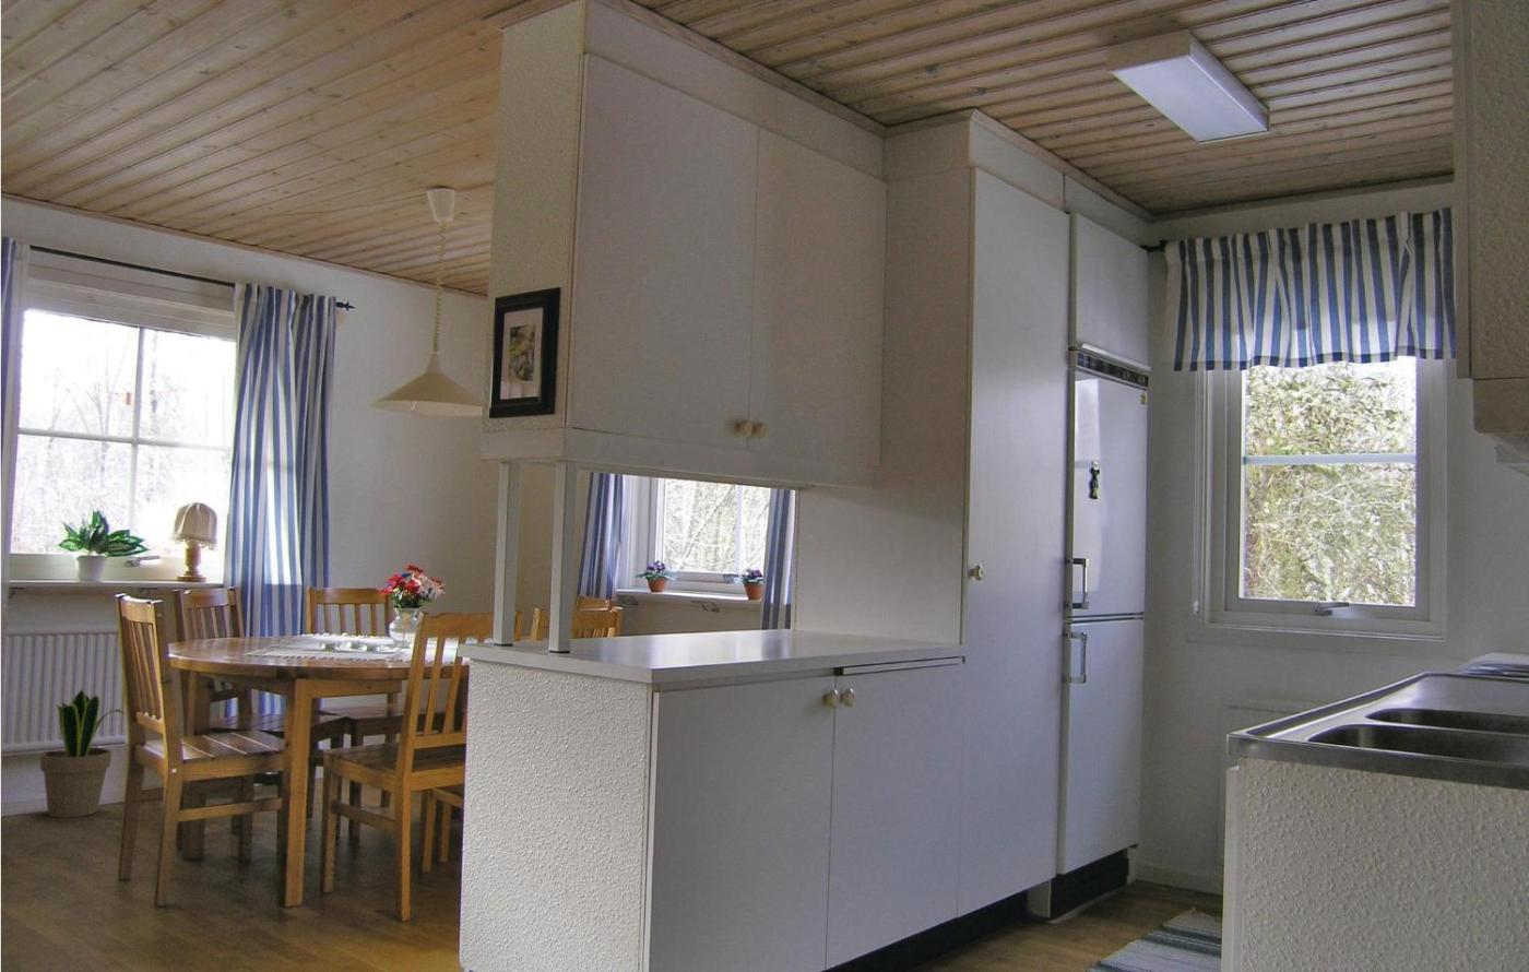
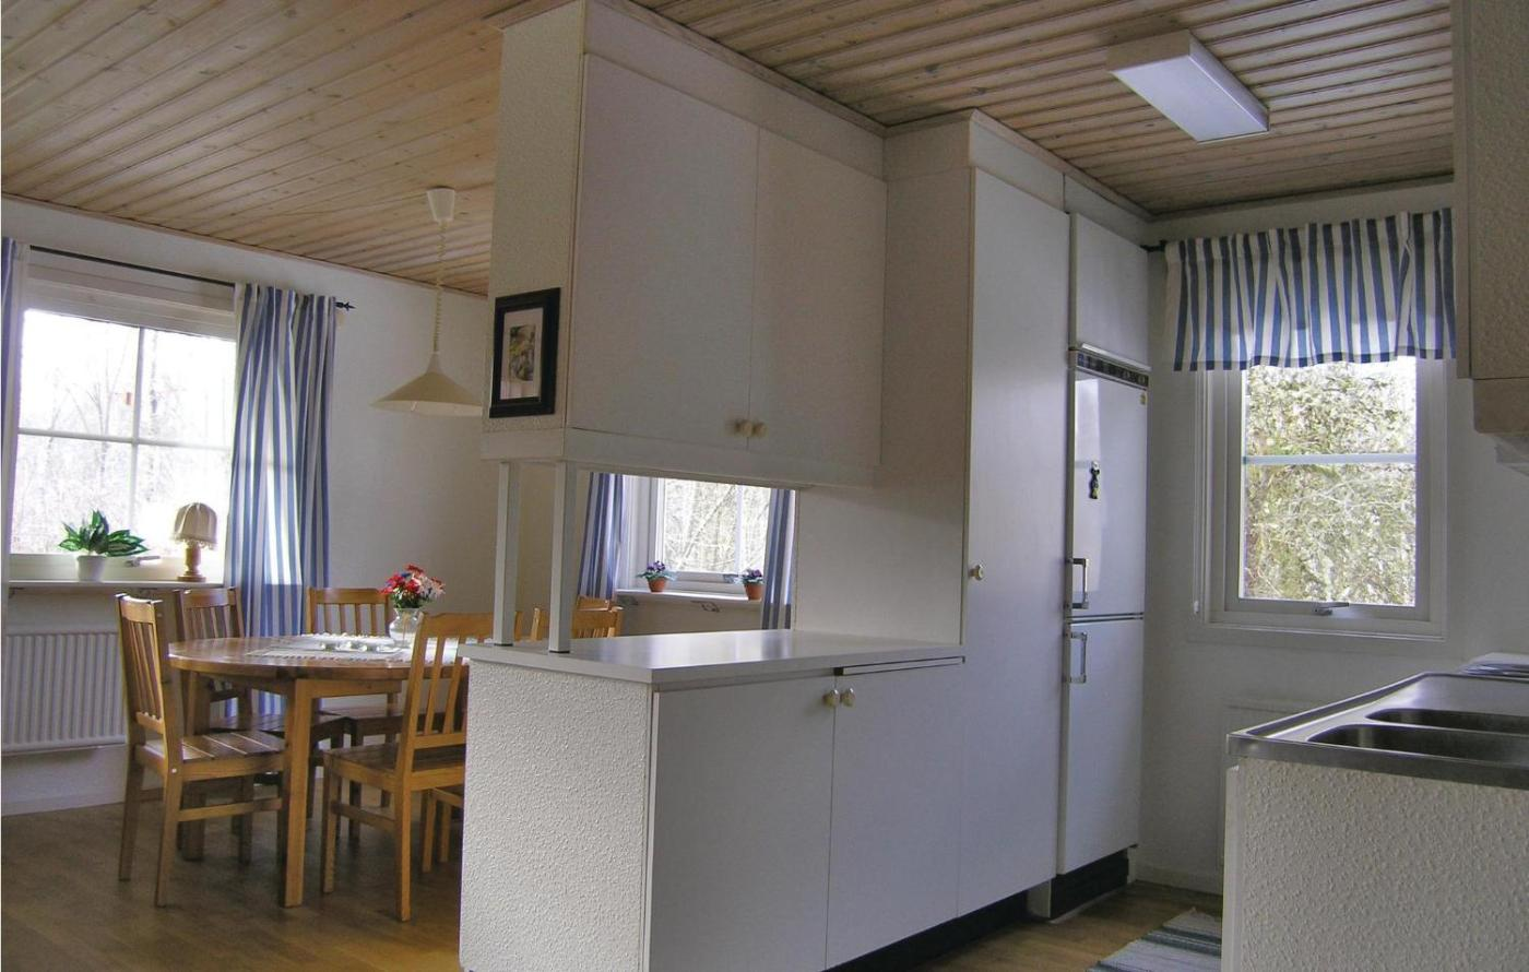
- potted plant [39,689,125,819]
